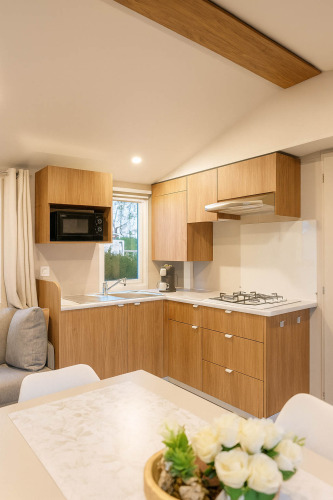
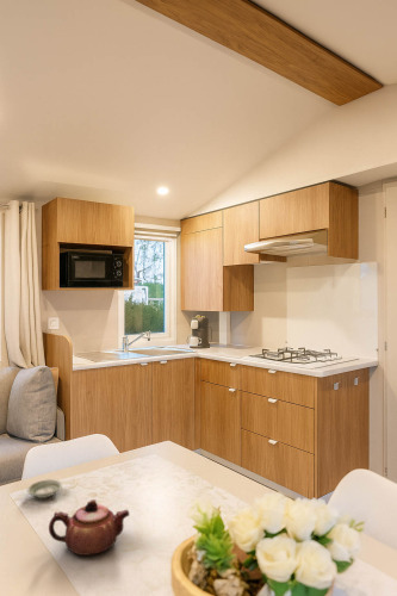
+ saucer [26,478,63,499]
+ teapot [48,498,130,557]
